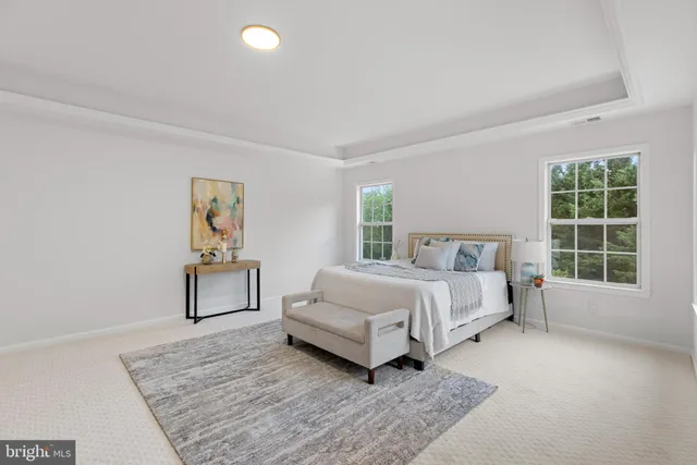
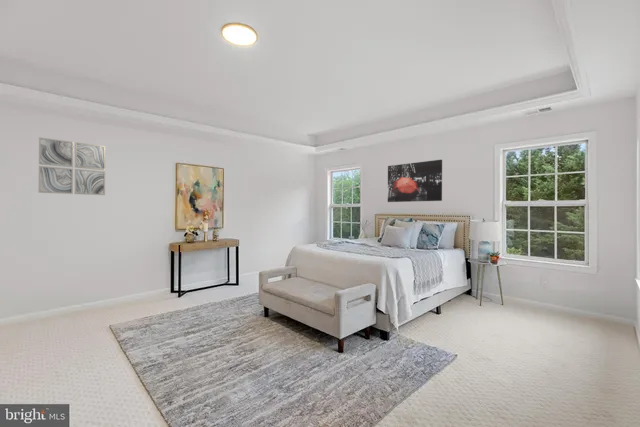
+ wall art [387,159,443,203]
+ wall art [37,136,106,196]
